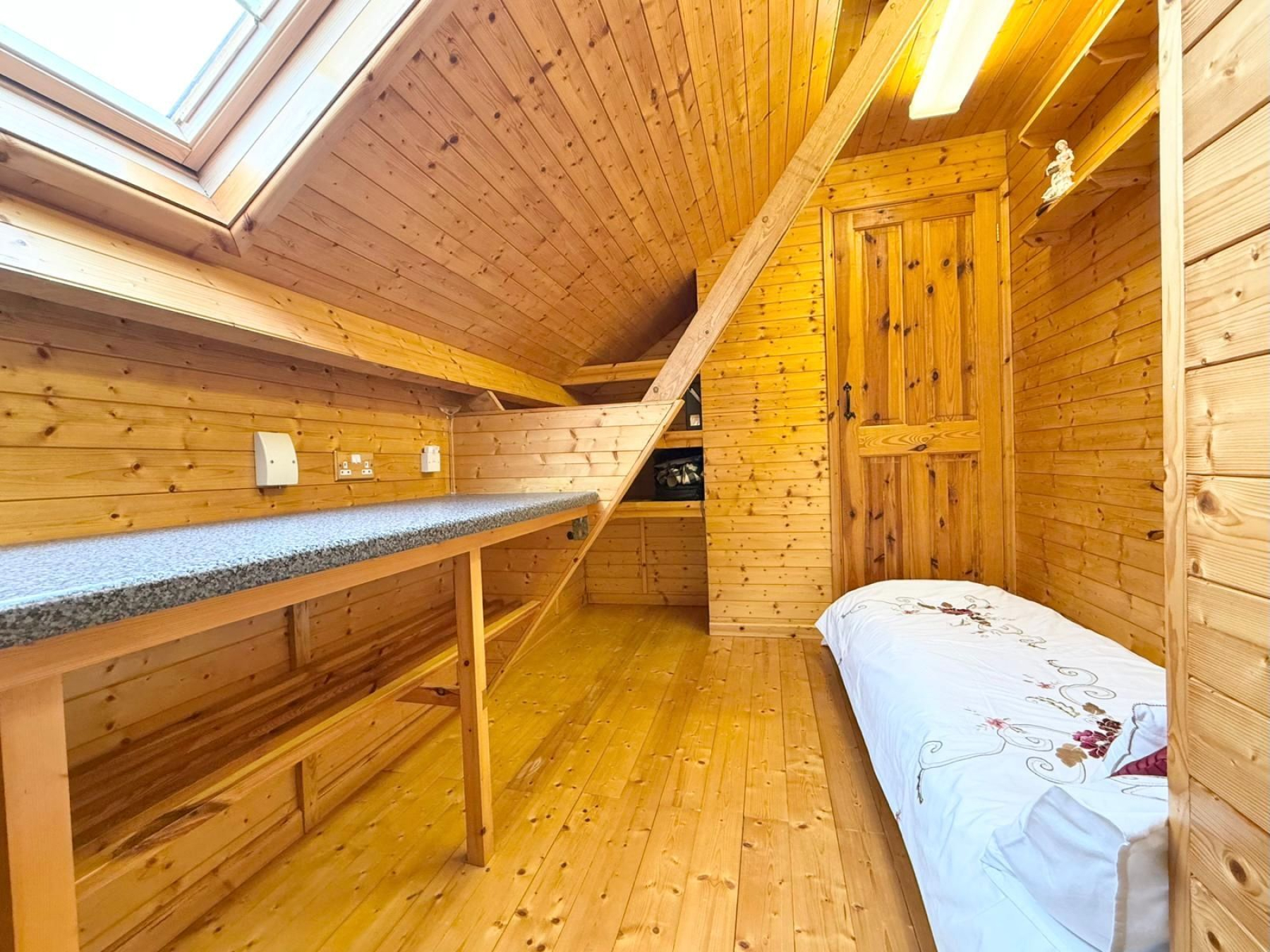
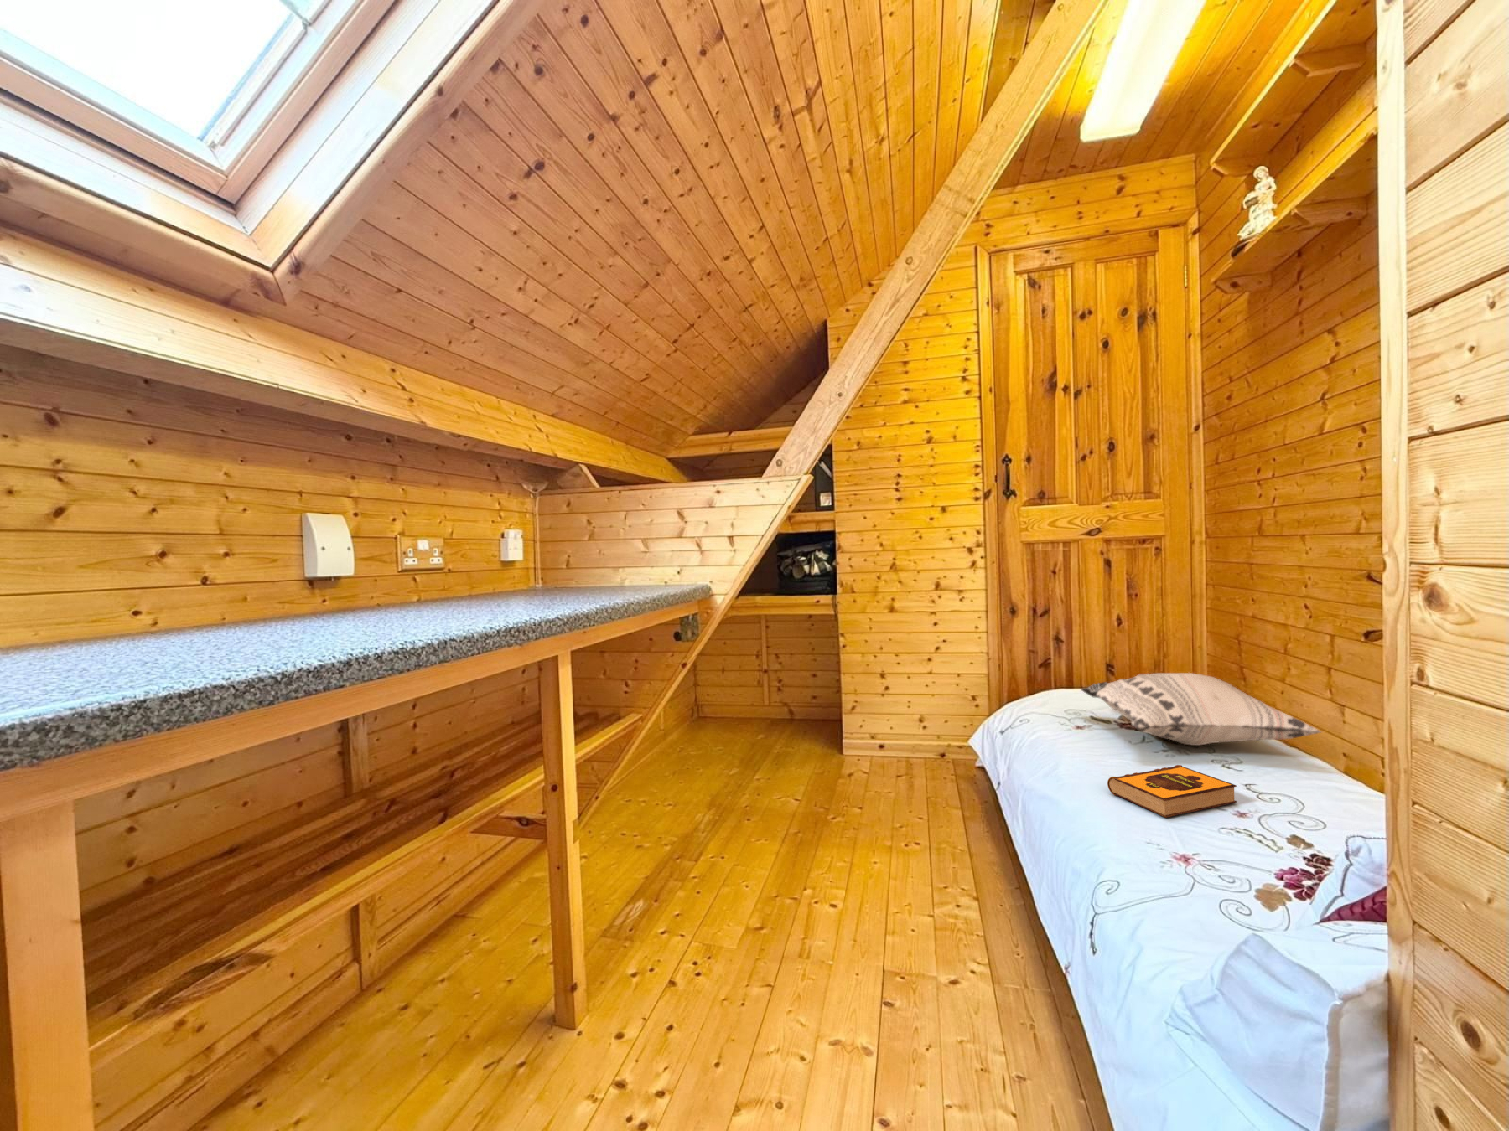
+ hardback book [1106,764,1237,819]
+ decorative pillow [1080,672,1322,746]
